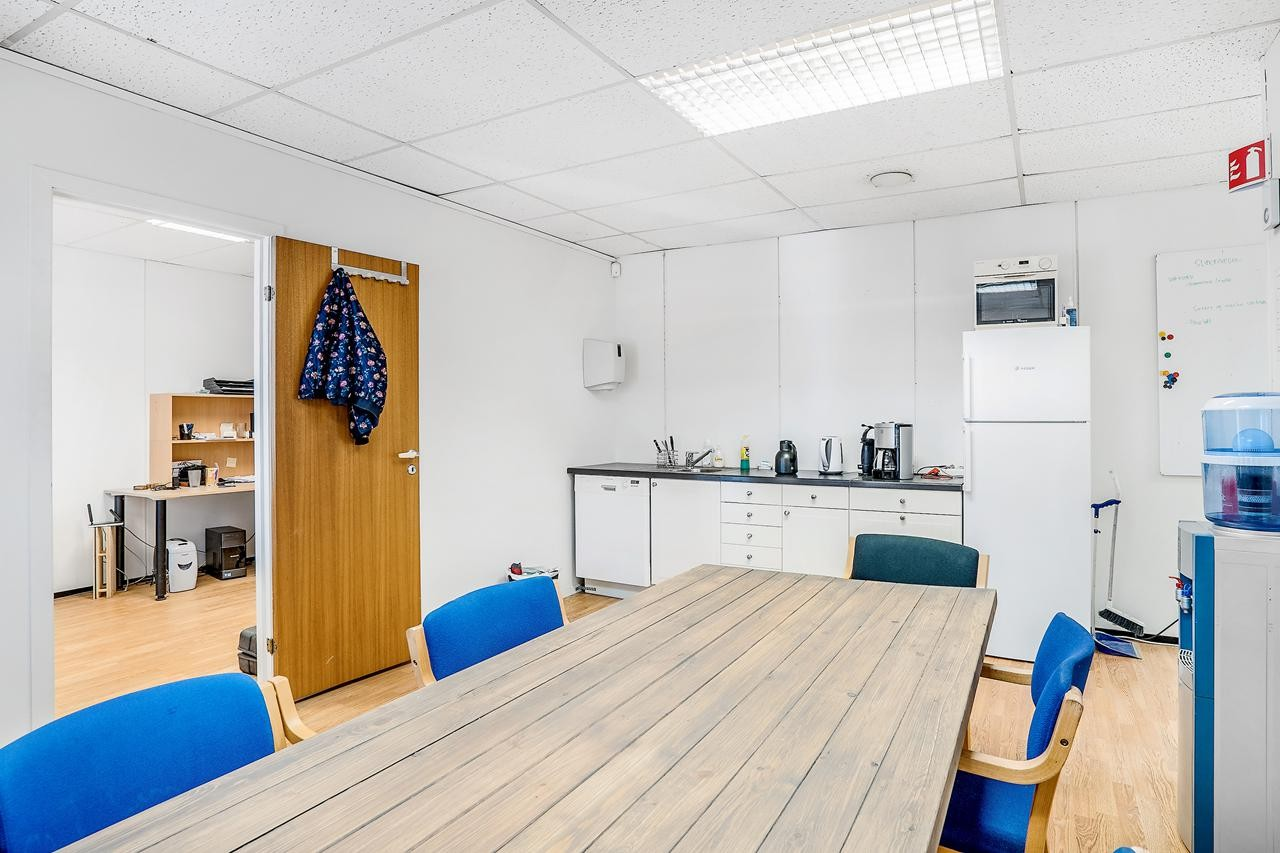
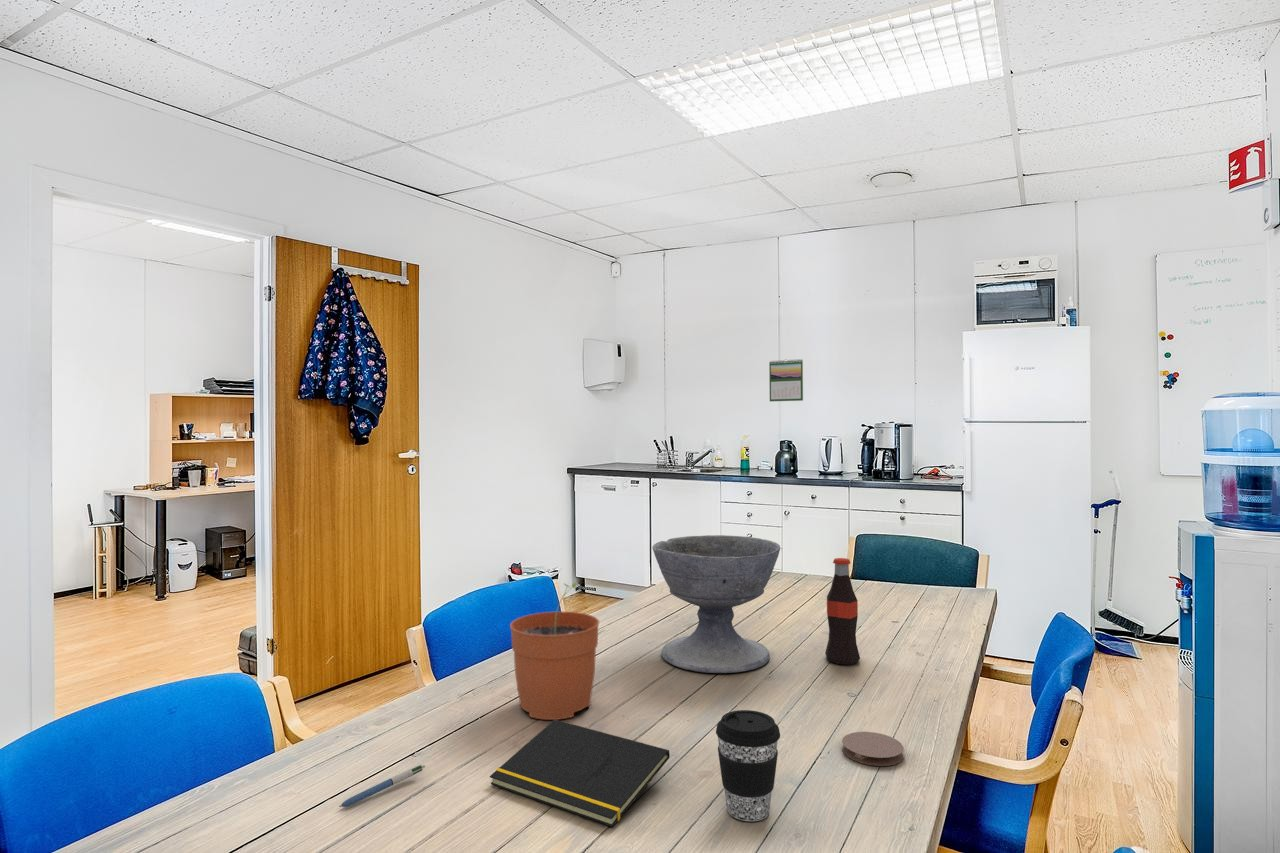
+ bottle [824,557,861,666]
+ coaster [841,731,904,767]
+ bowl [651,534,781,674]
+ calendar [768,358,804,402]
+ plant pot [509,582,600,721]
+ pen [338,764,426,808]
+ notepad [489,720,671,828]
+ coffee cup [715,709,781,822]
